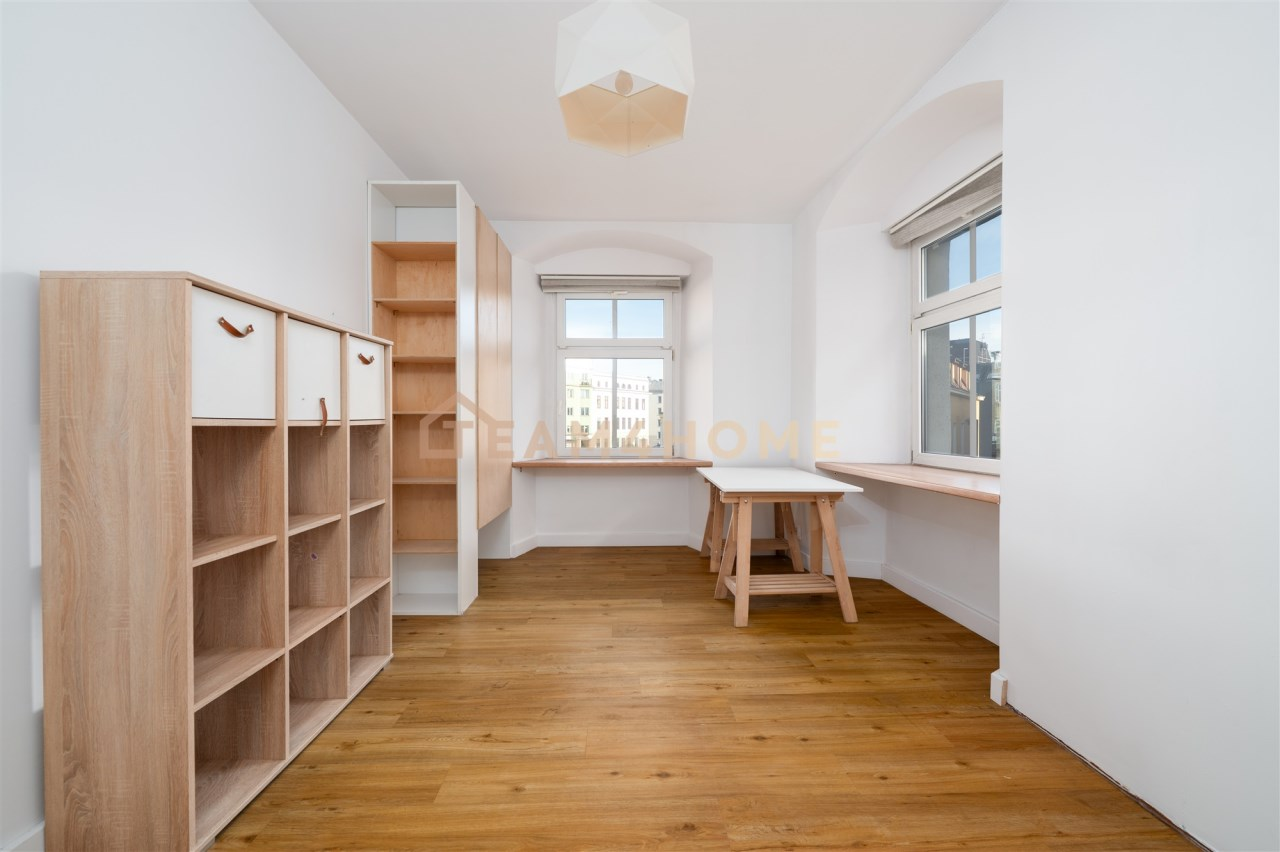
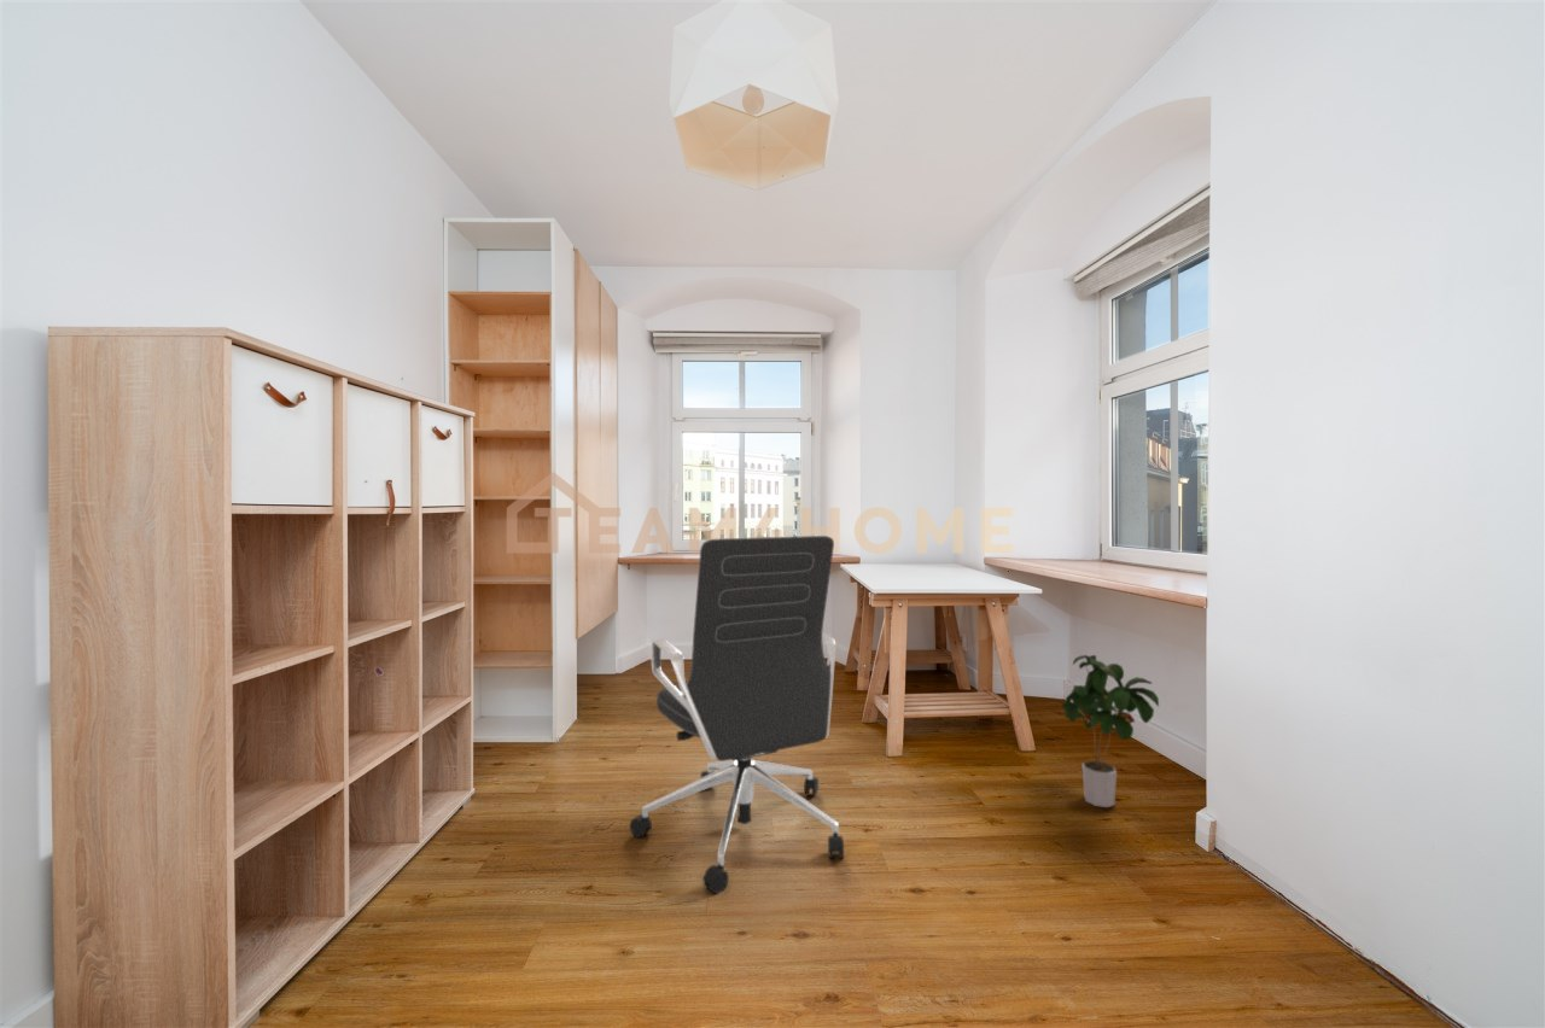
+ office chair [629,535,845,895]
+ potted plant [1061,654,1160,808]
